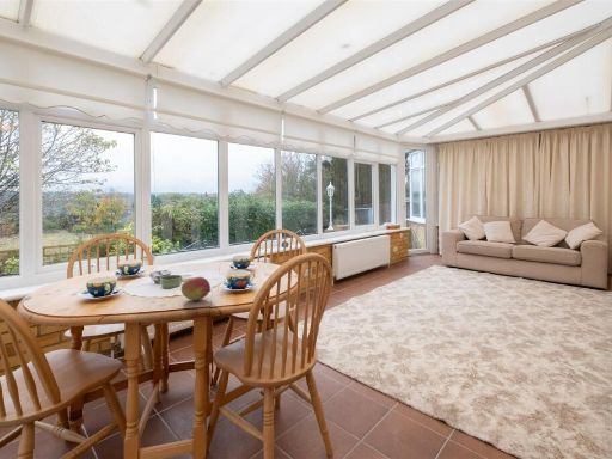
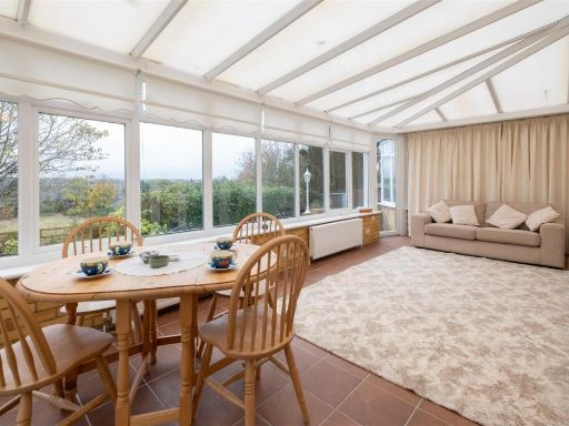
- fruit [180,276,212,301]
